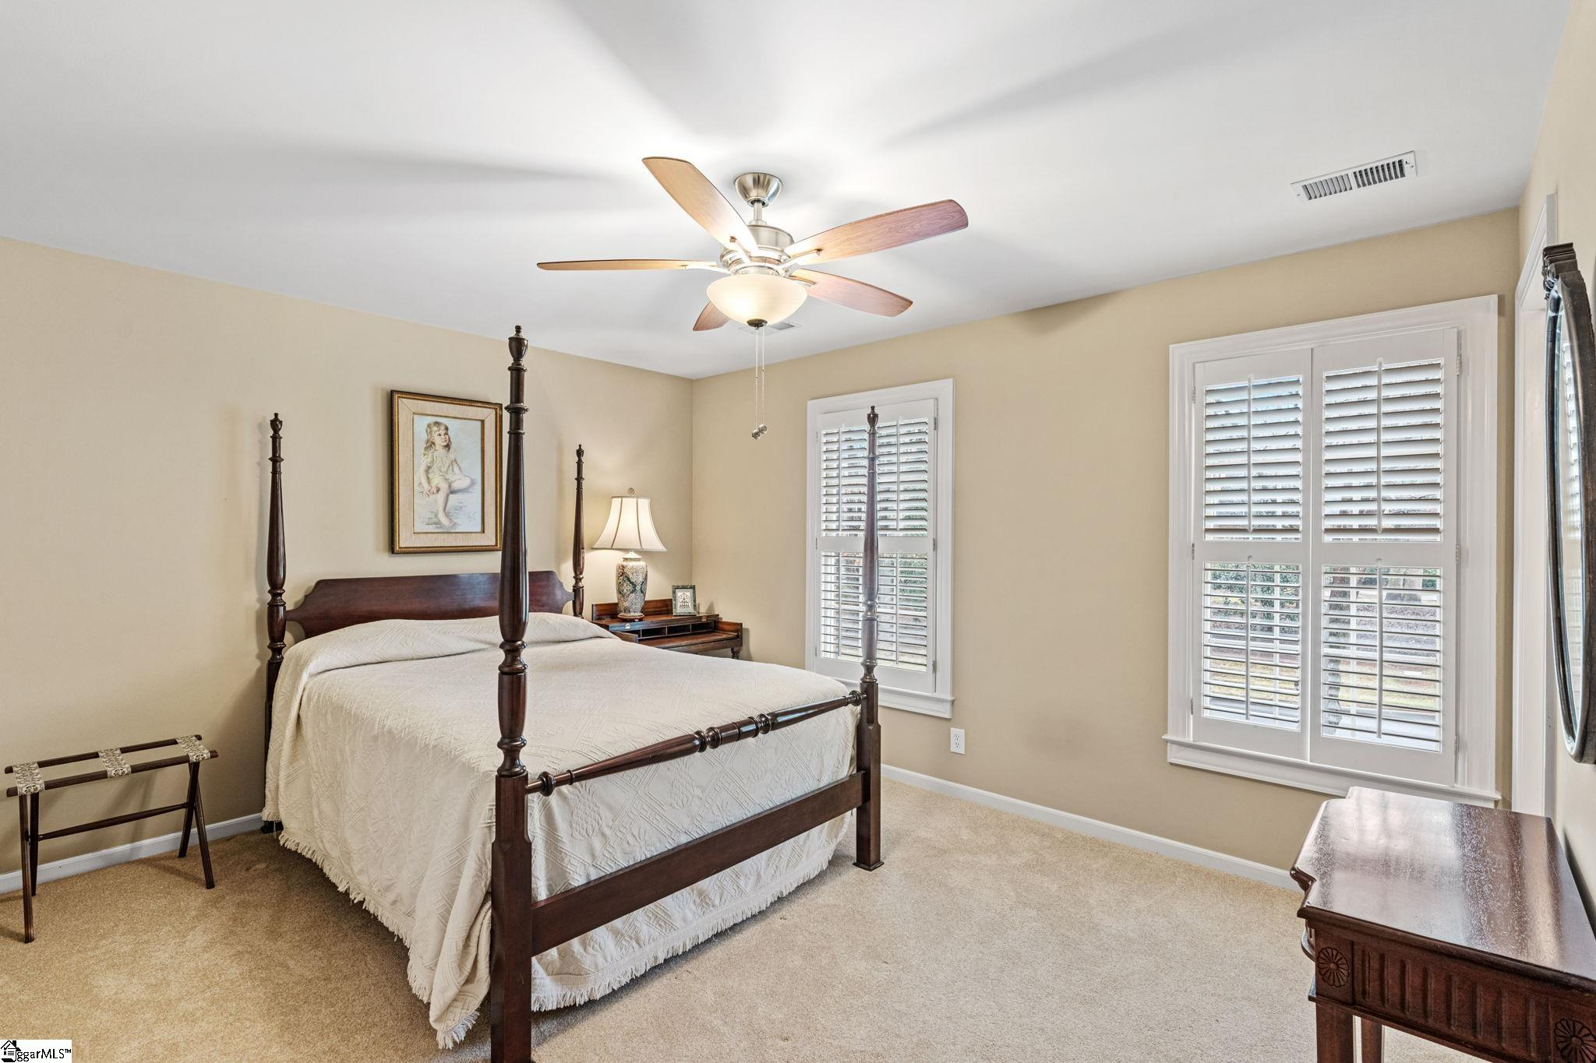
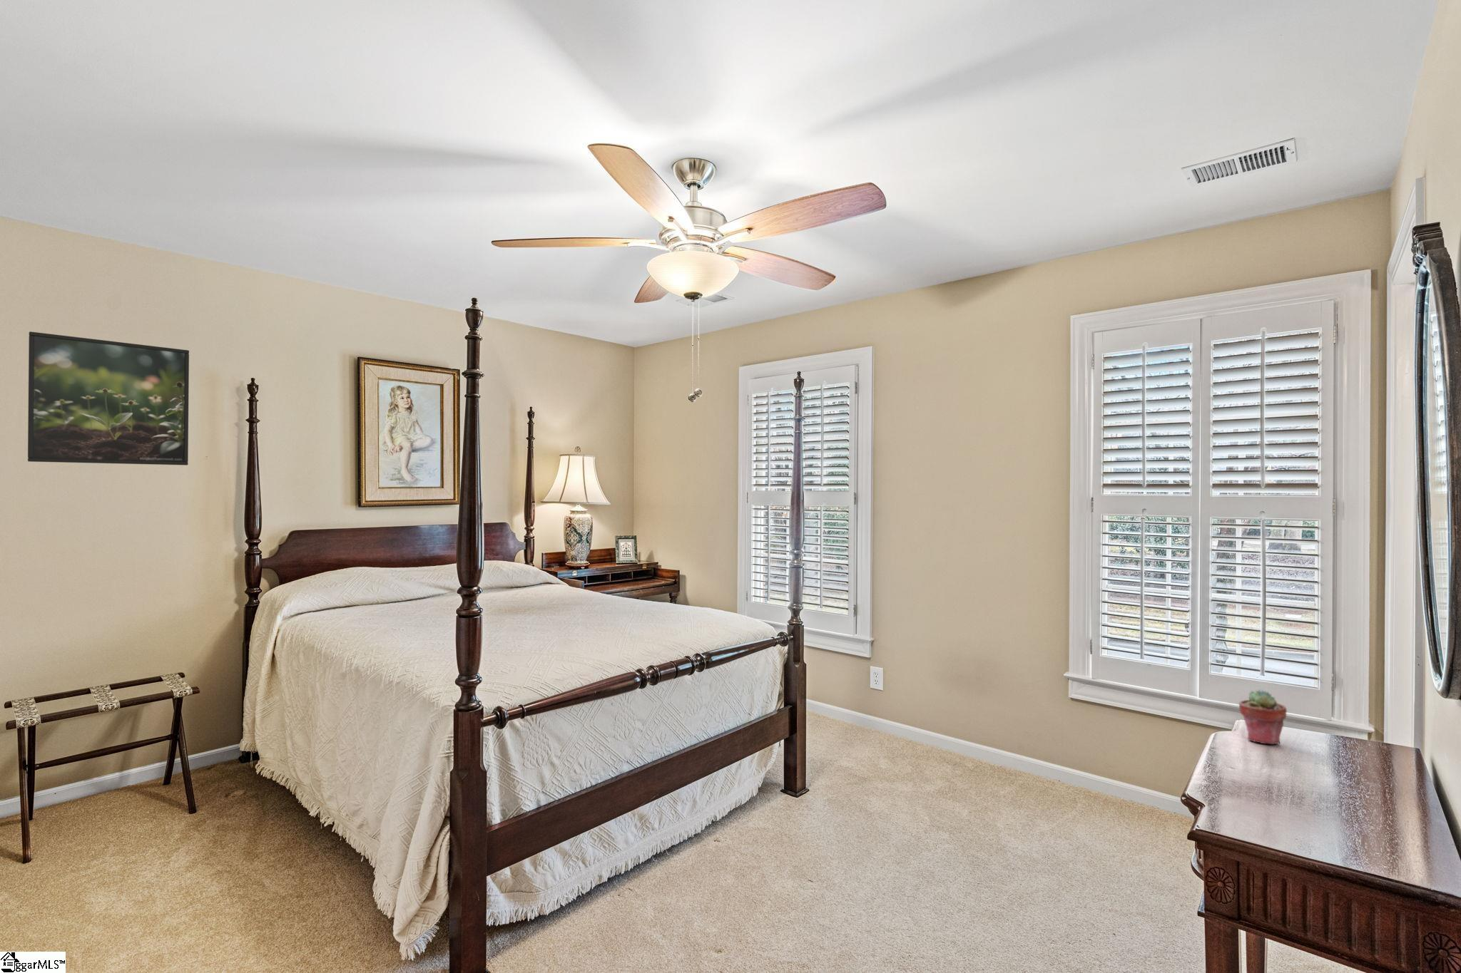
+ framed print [27,331,190,466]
+ potted succulent [1238,690,1287,745]
